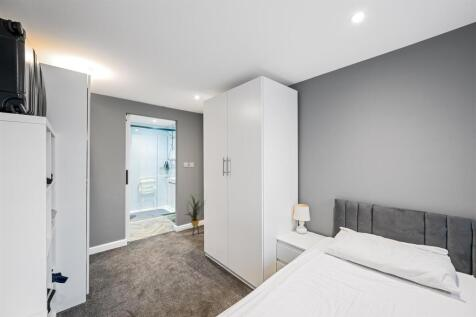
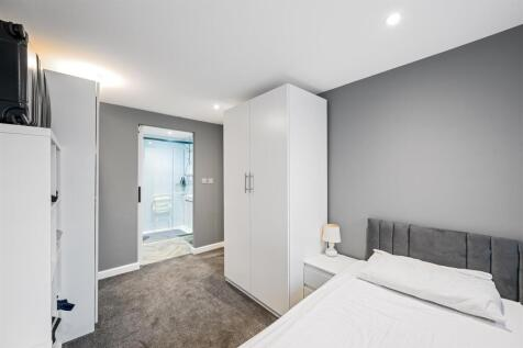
- house plant [183,194,205,236]
